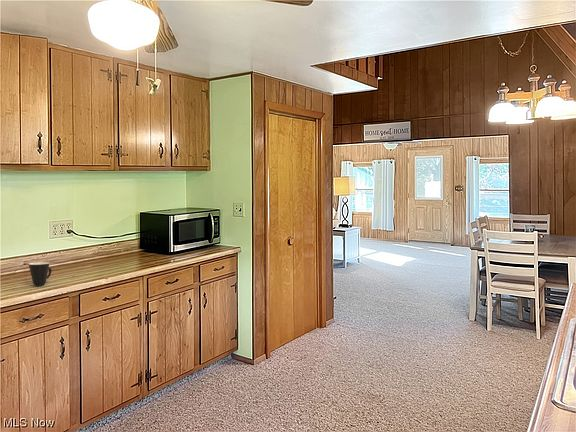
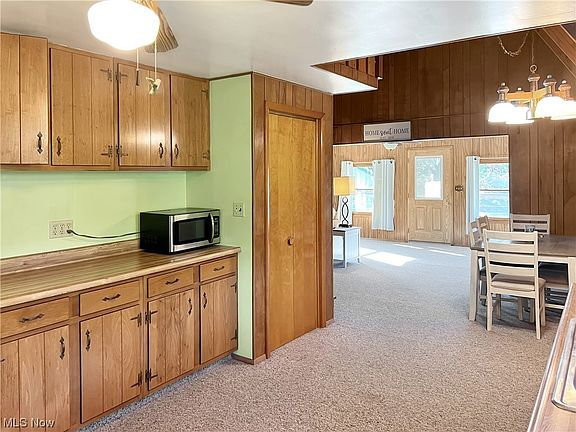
- mug [28,261,53,287]
